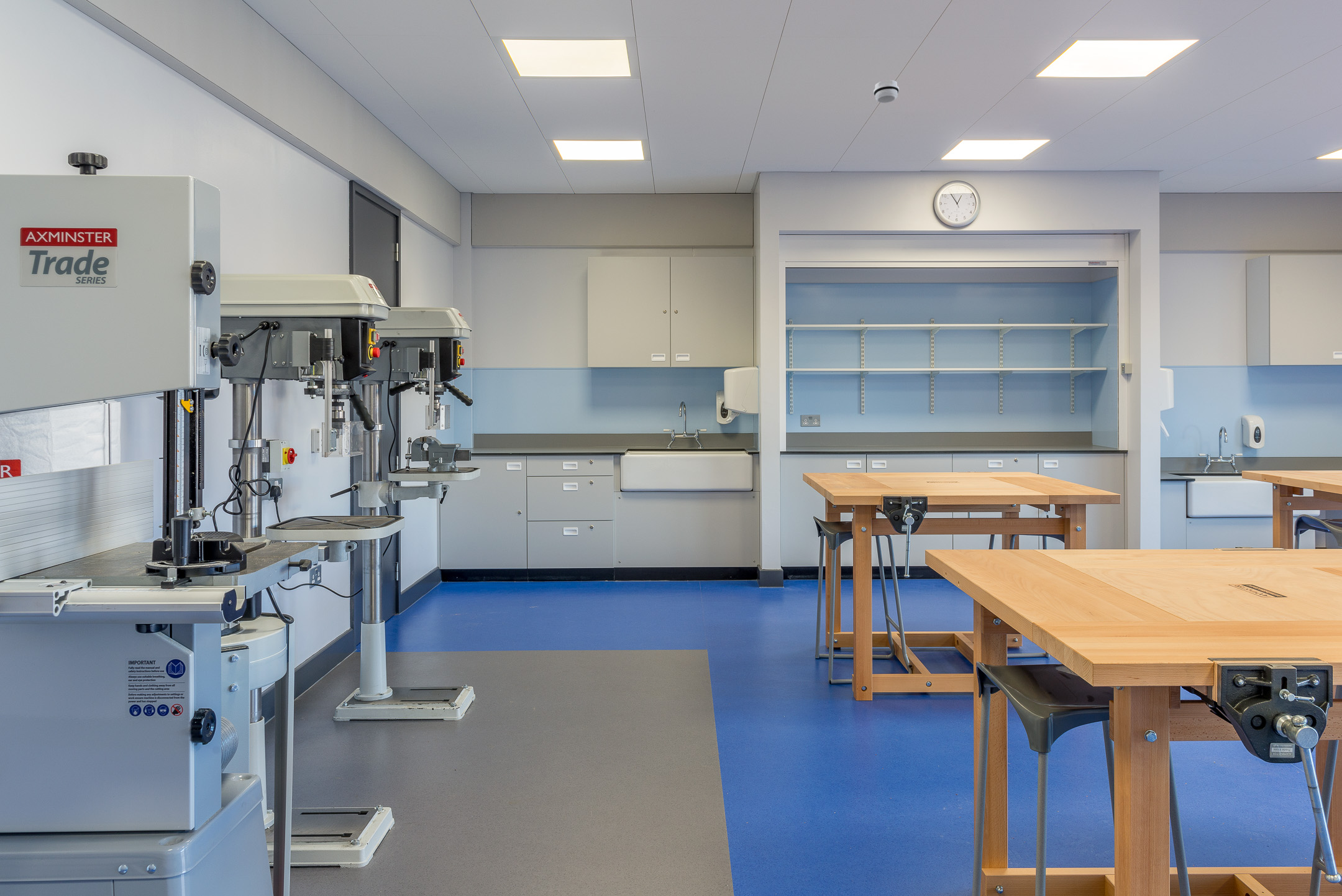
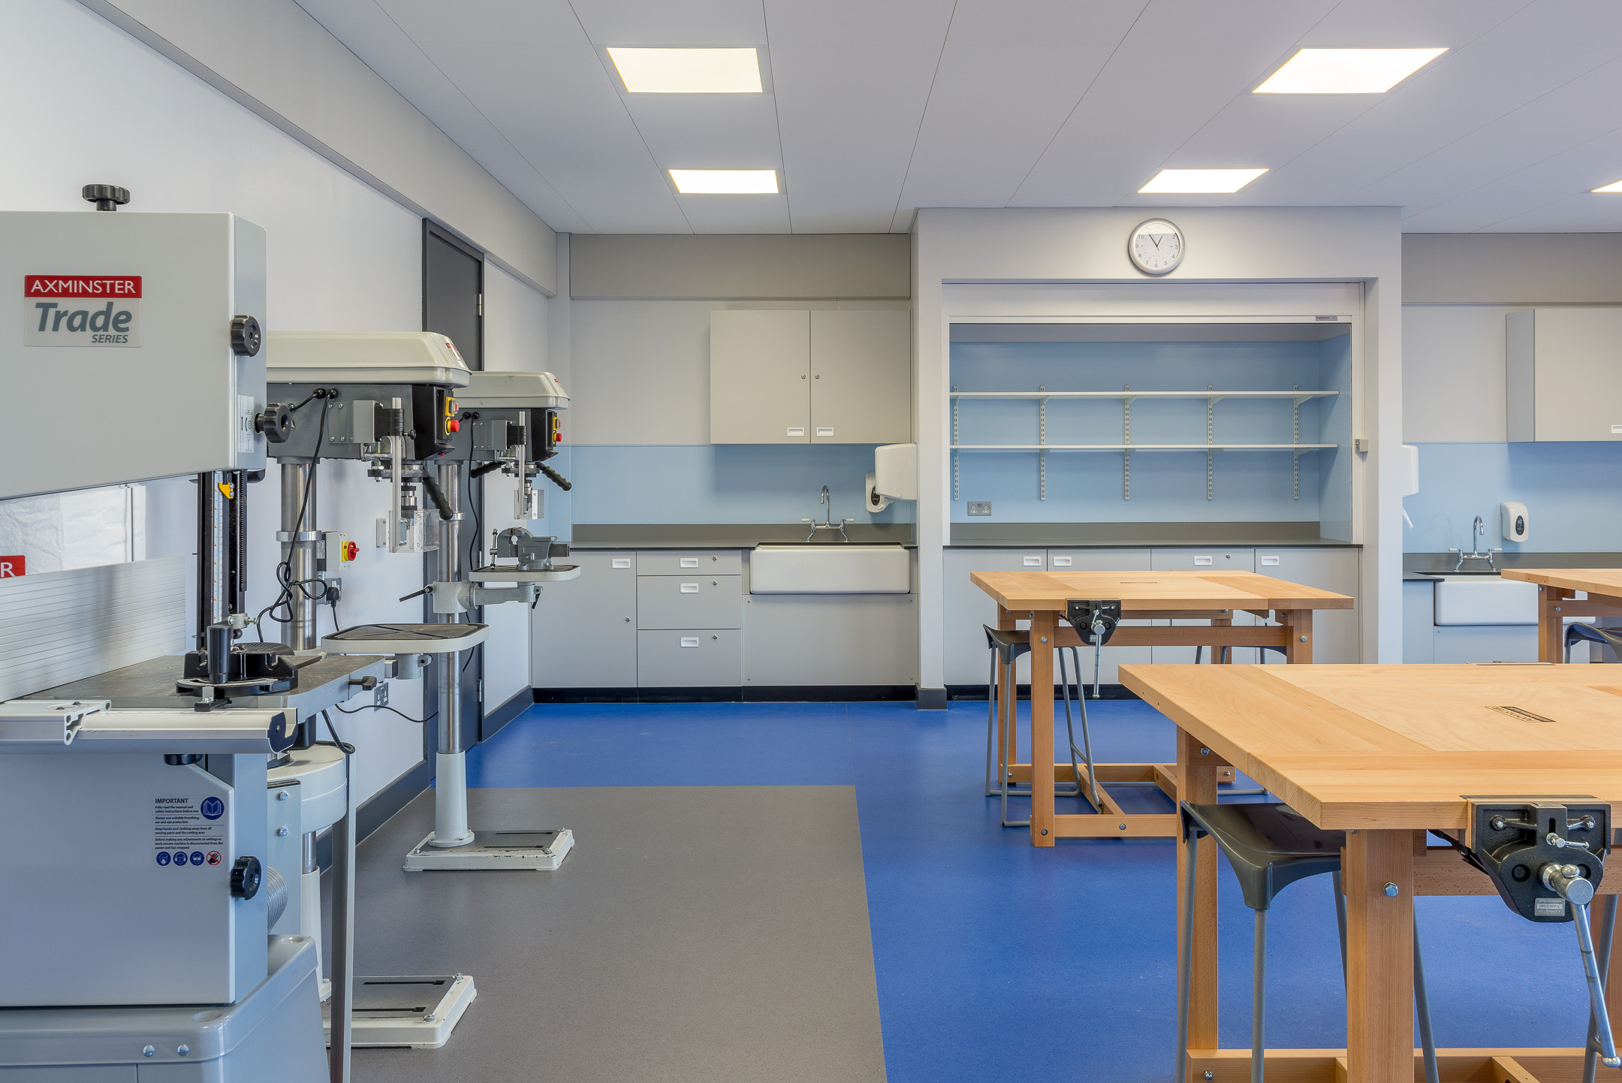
- smoke detector [873,80,900,104]
